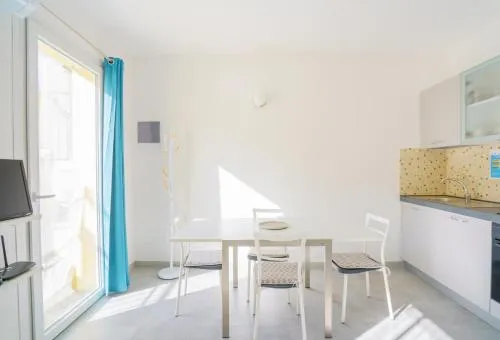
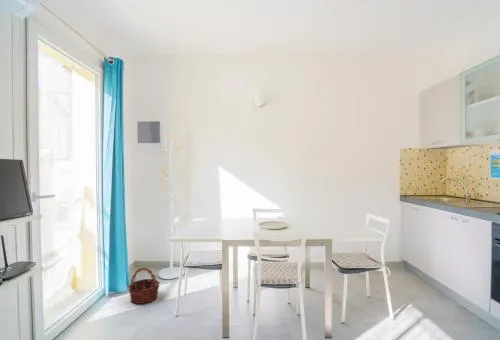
+ basket [127,266,161,305]
